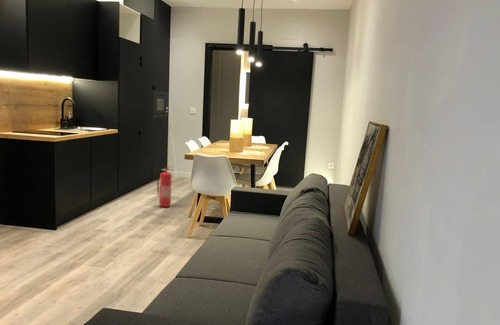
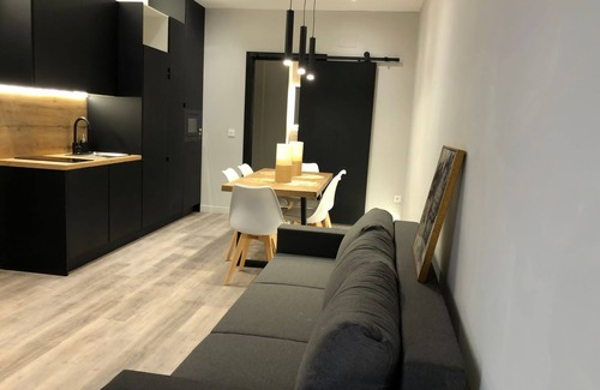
- fire extinguisher [156,165,174,208]
